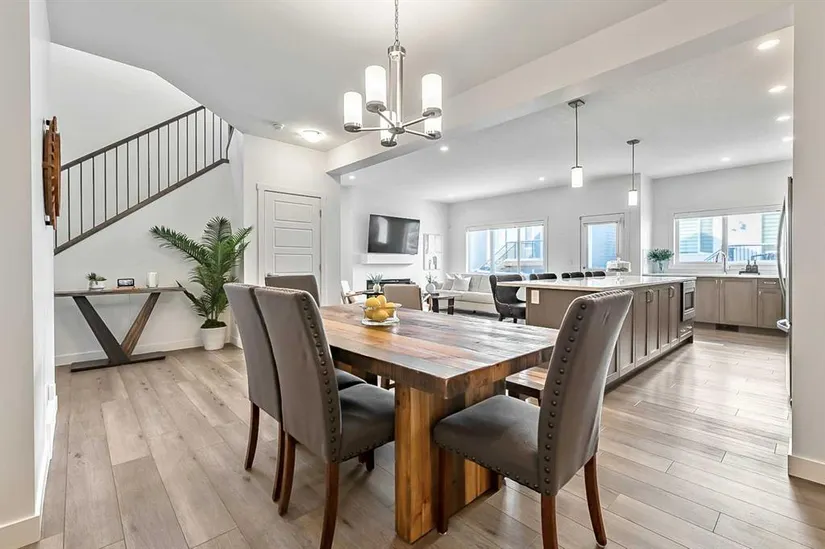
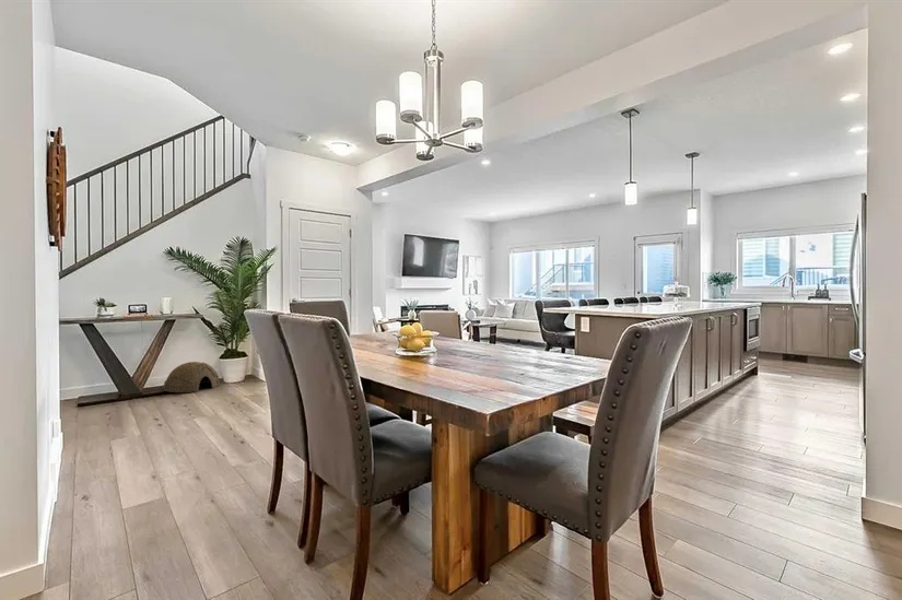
+ woven basket [163,361,221,393]
